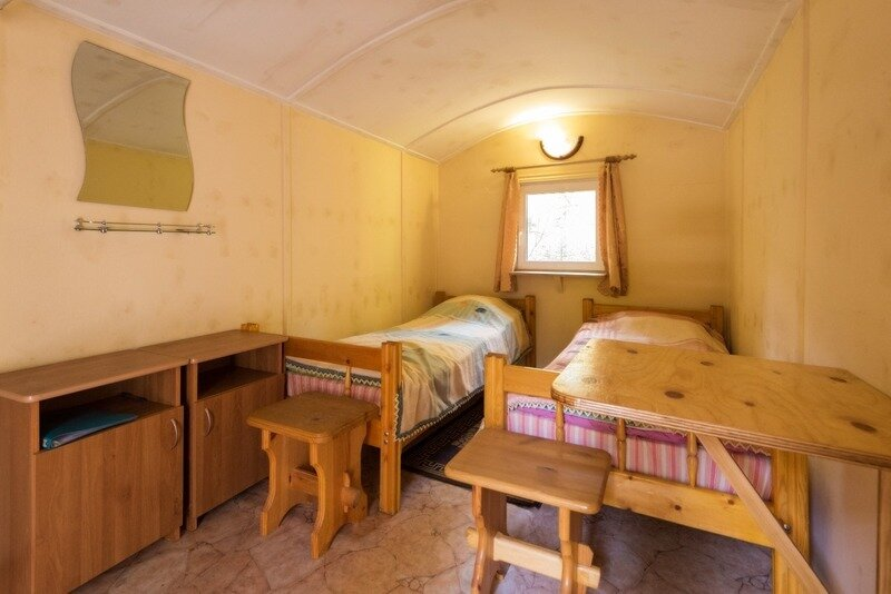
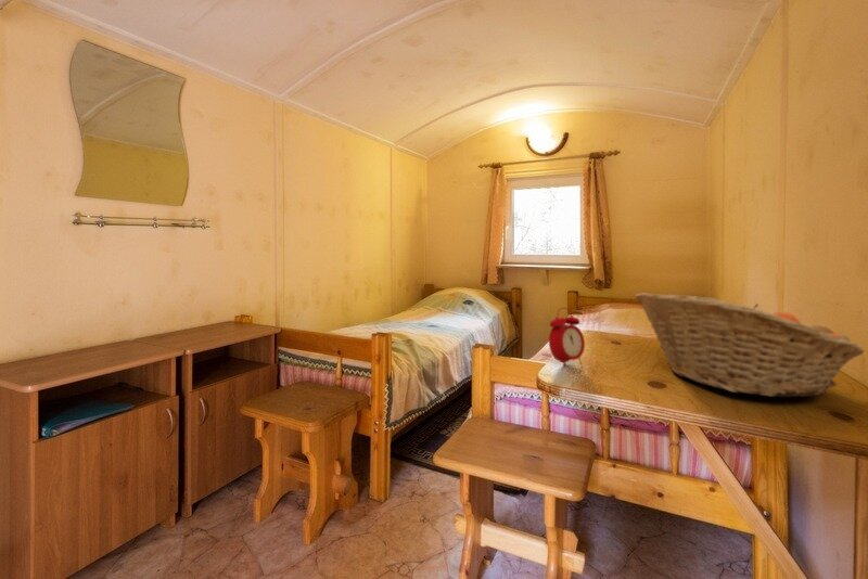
+ alarm clock [548,307,586,368]
+ fruit basket [634,292,866,398]
